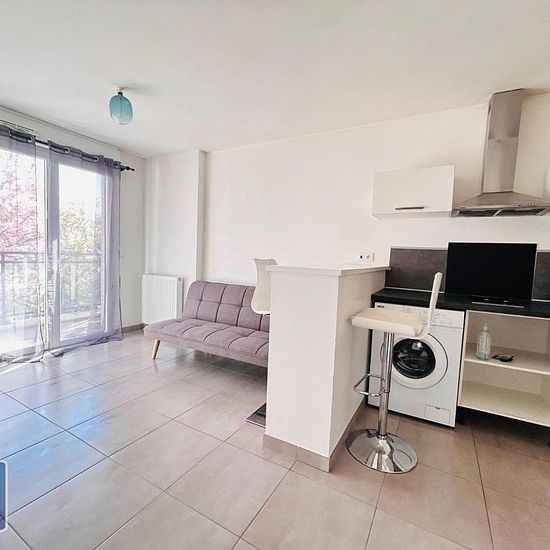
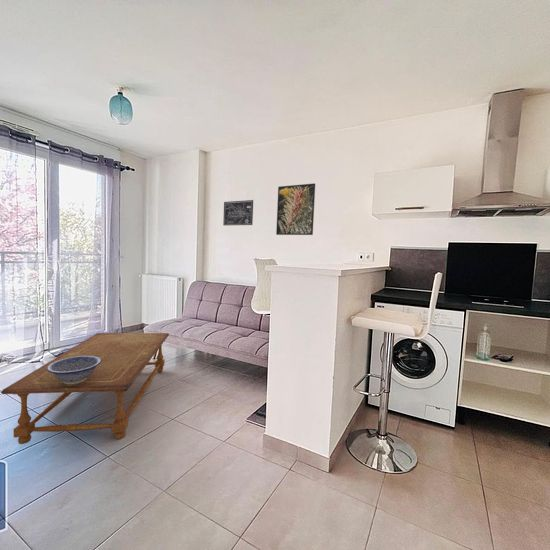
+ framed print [275,183,316,236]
+ decorative bowl [47,356,102,384]
+ wall art [222,199,254,226]
+ coffee table [0,332,170,445]
